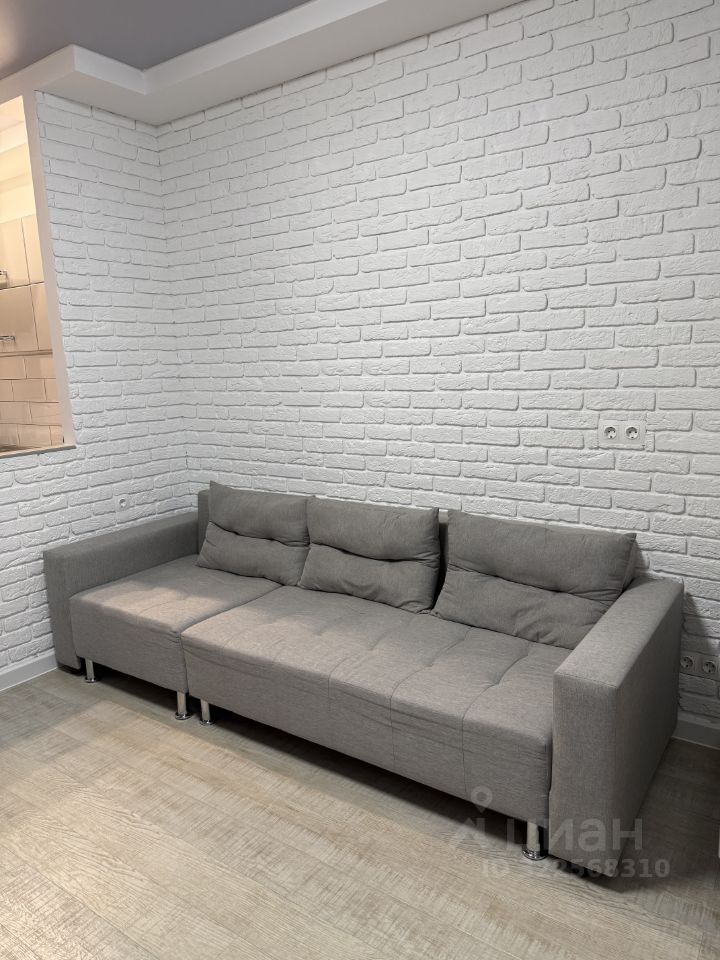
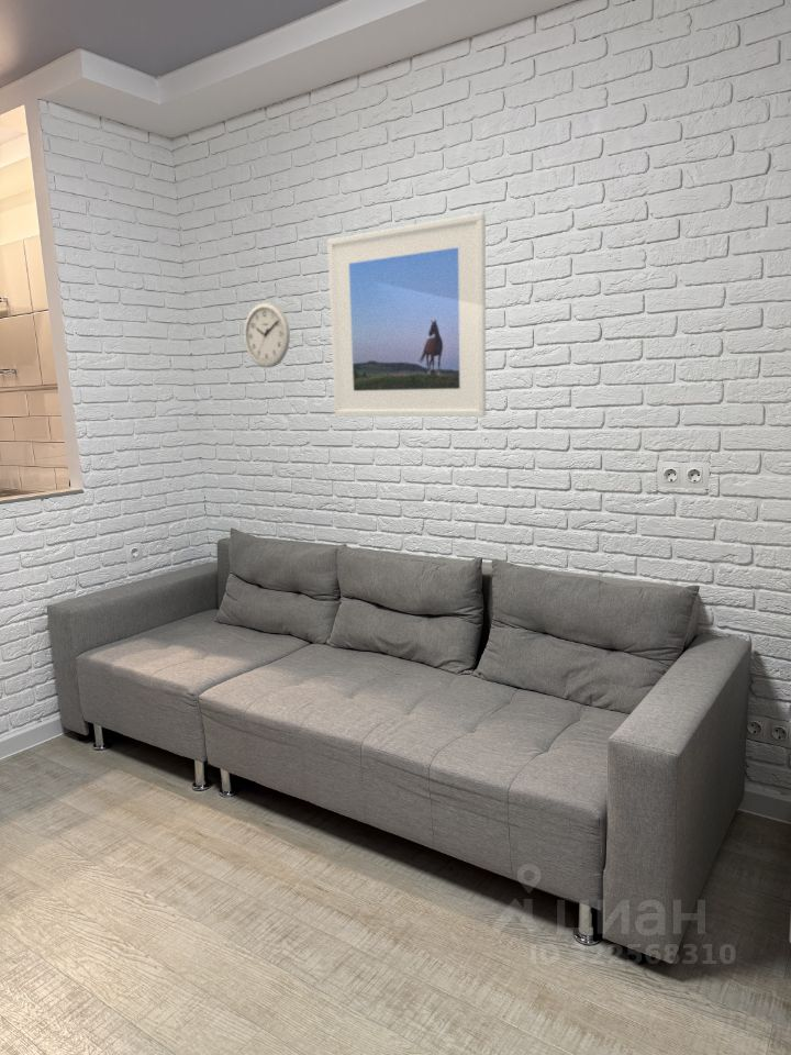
+ wall clock [243,301,291,369]
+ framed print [326,212,487,418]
